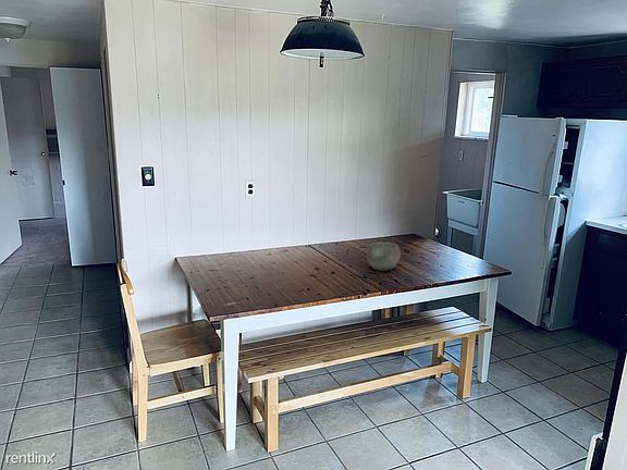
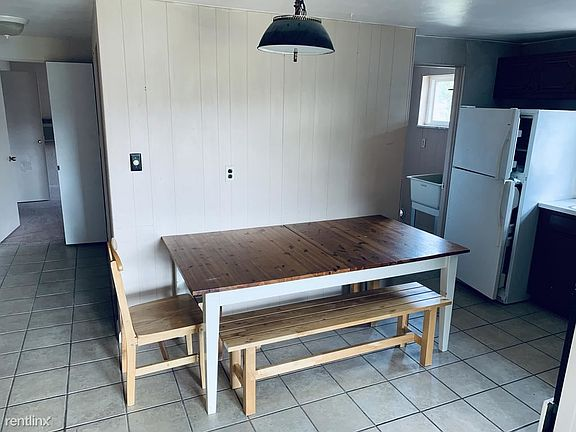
- bowl [366,242,402,272]
